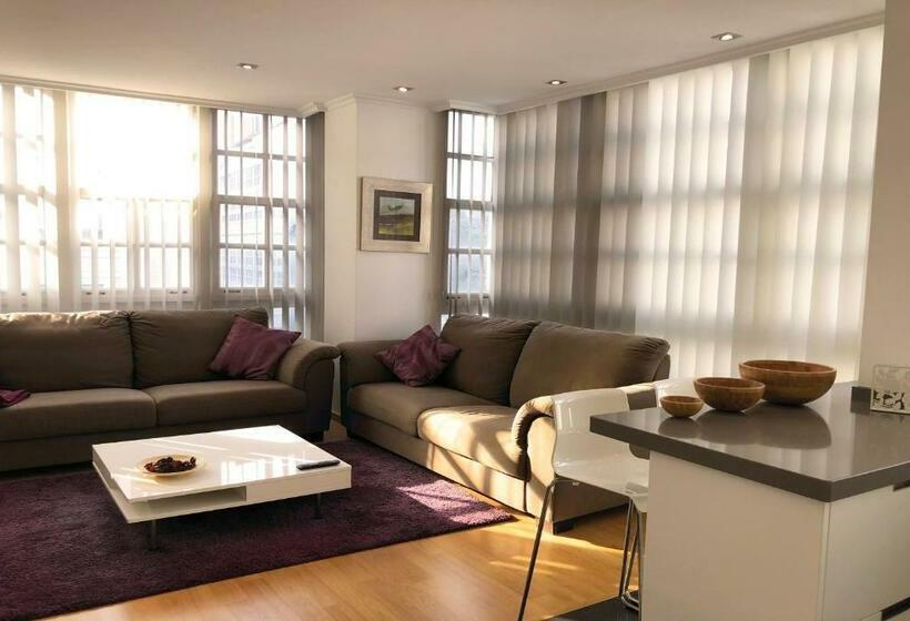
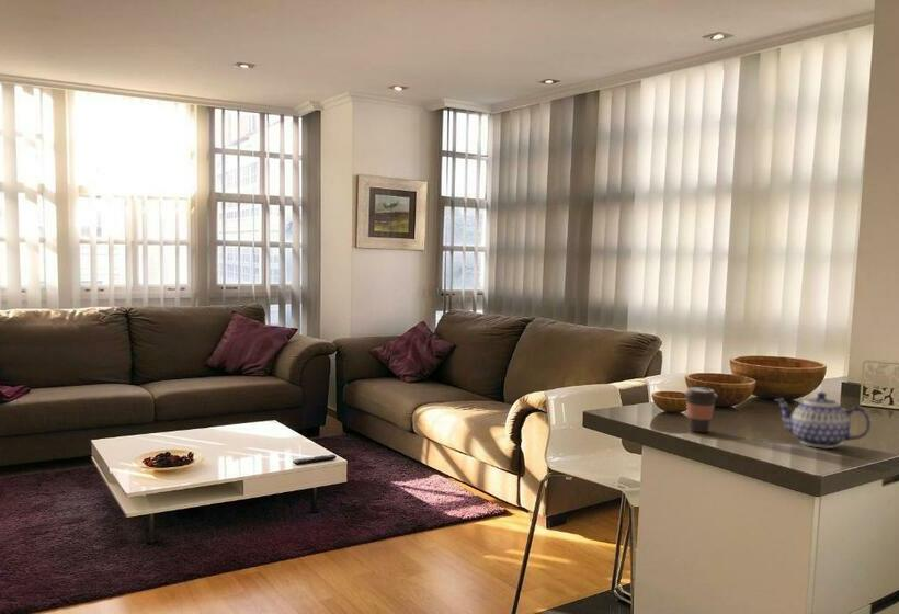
+ teapot [773,391,872,450]
+ coffee cup [683,386,719,433]
